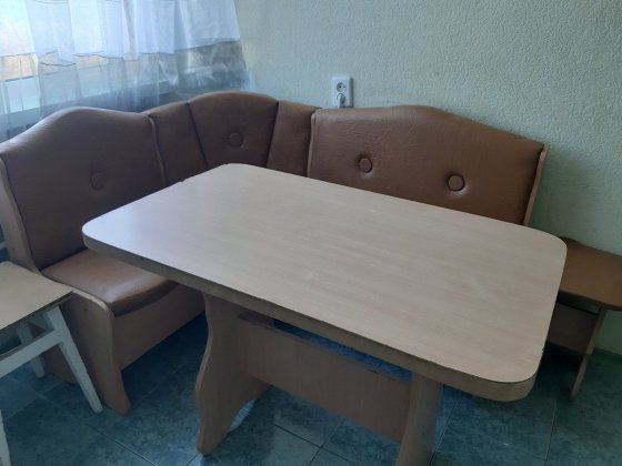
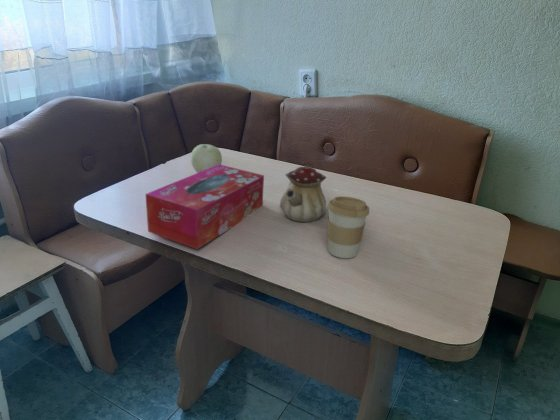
+ fruit [190,143,223,173]
+ teapot [279,160,327,223]
+ tissue box [144,164,265,250]
+ coffee cup [327,195,370,259]
